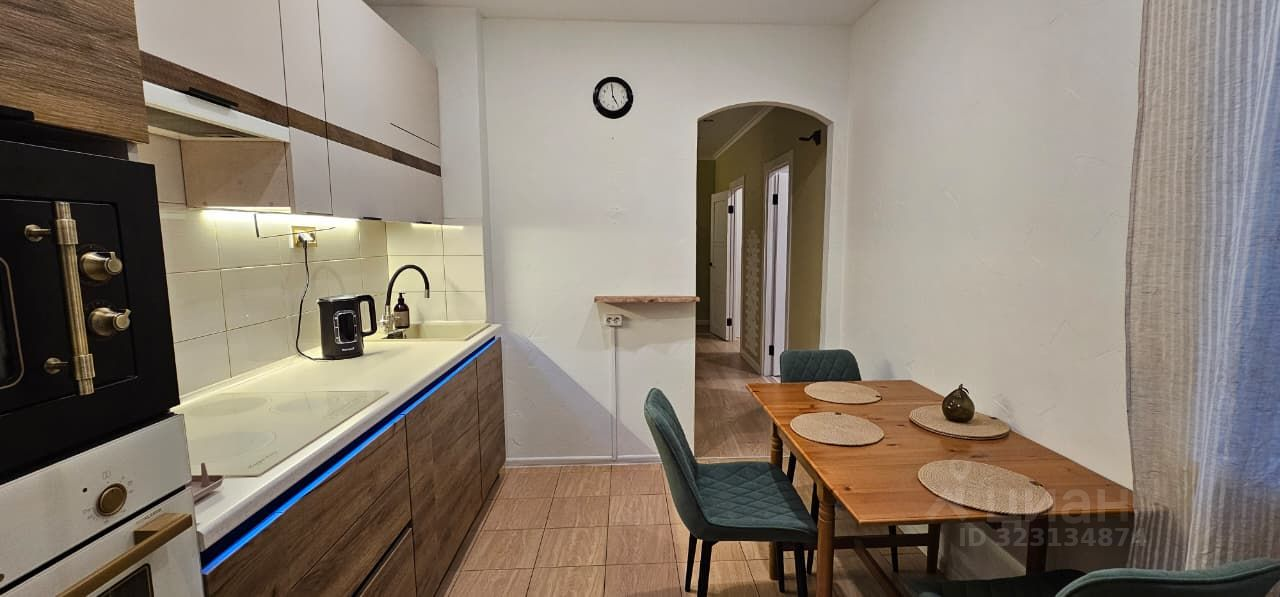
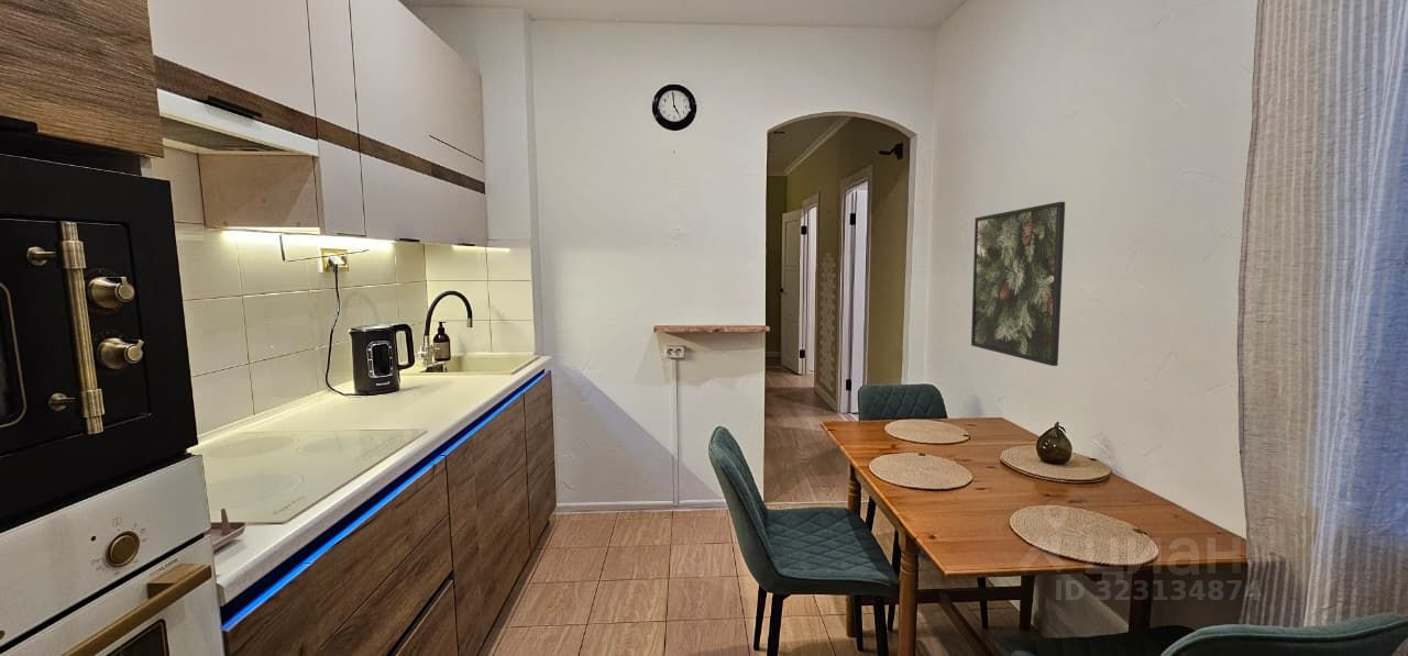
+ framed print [970,201,1066,367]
